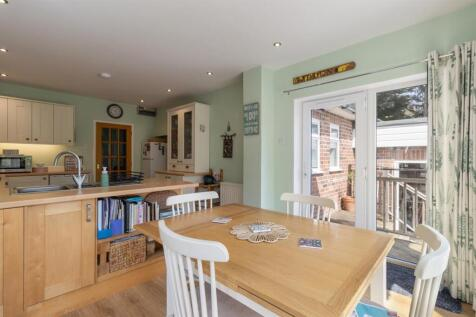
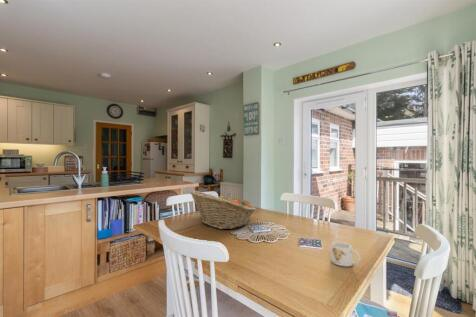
+ fruit basket [188,189,257,230]
+ mug [330,241,361,267]
